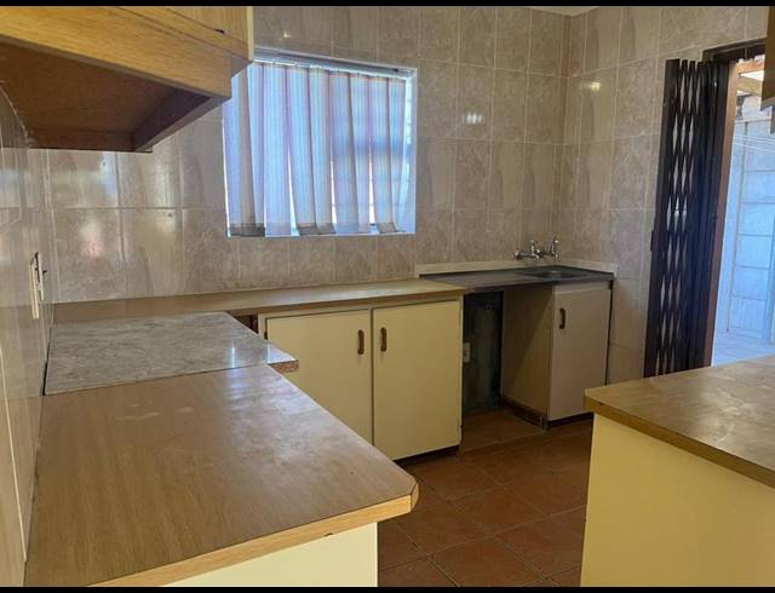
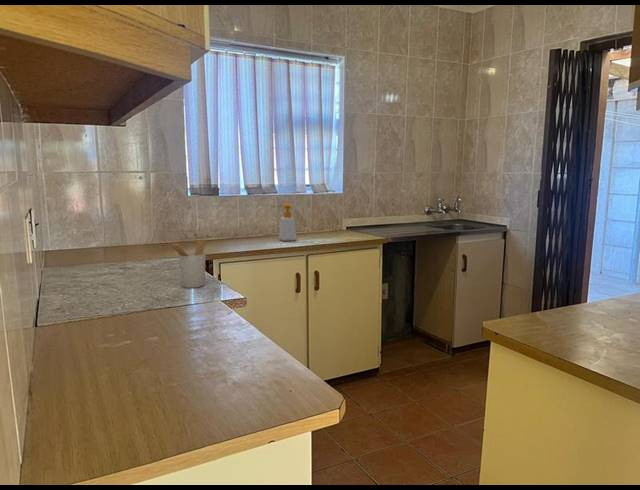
+ utensil holder [167,238,207,289]
+ soap bottle [273,203,298,242]
